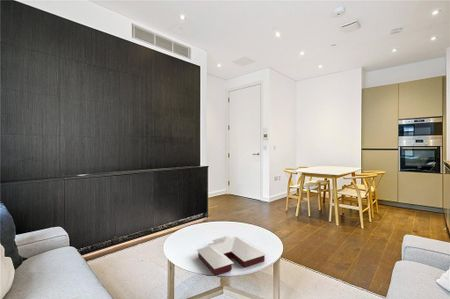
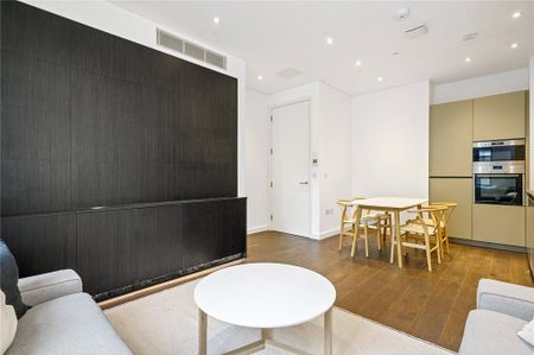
- books [196,235,268,276]
